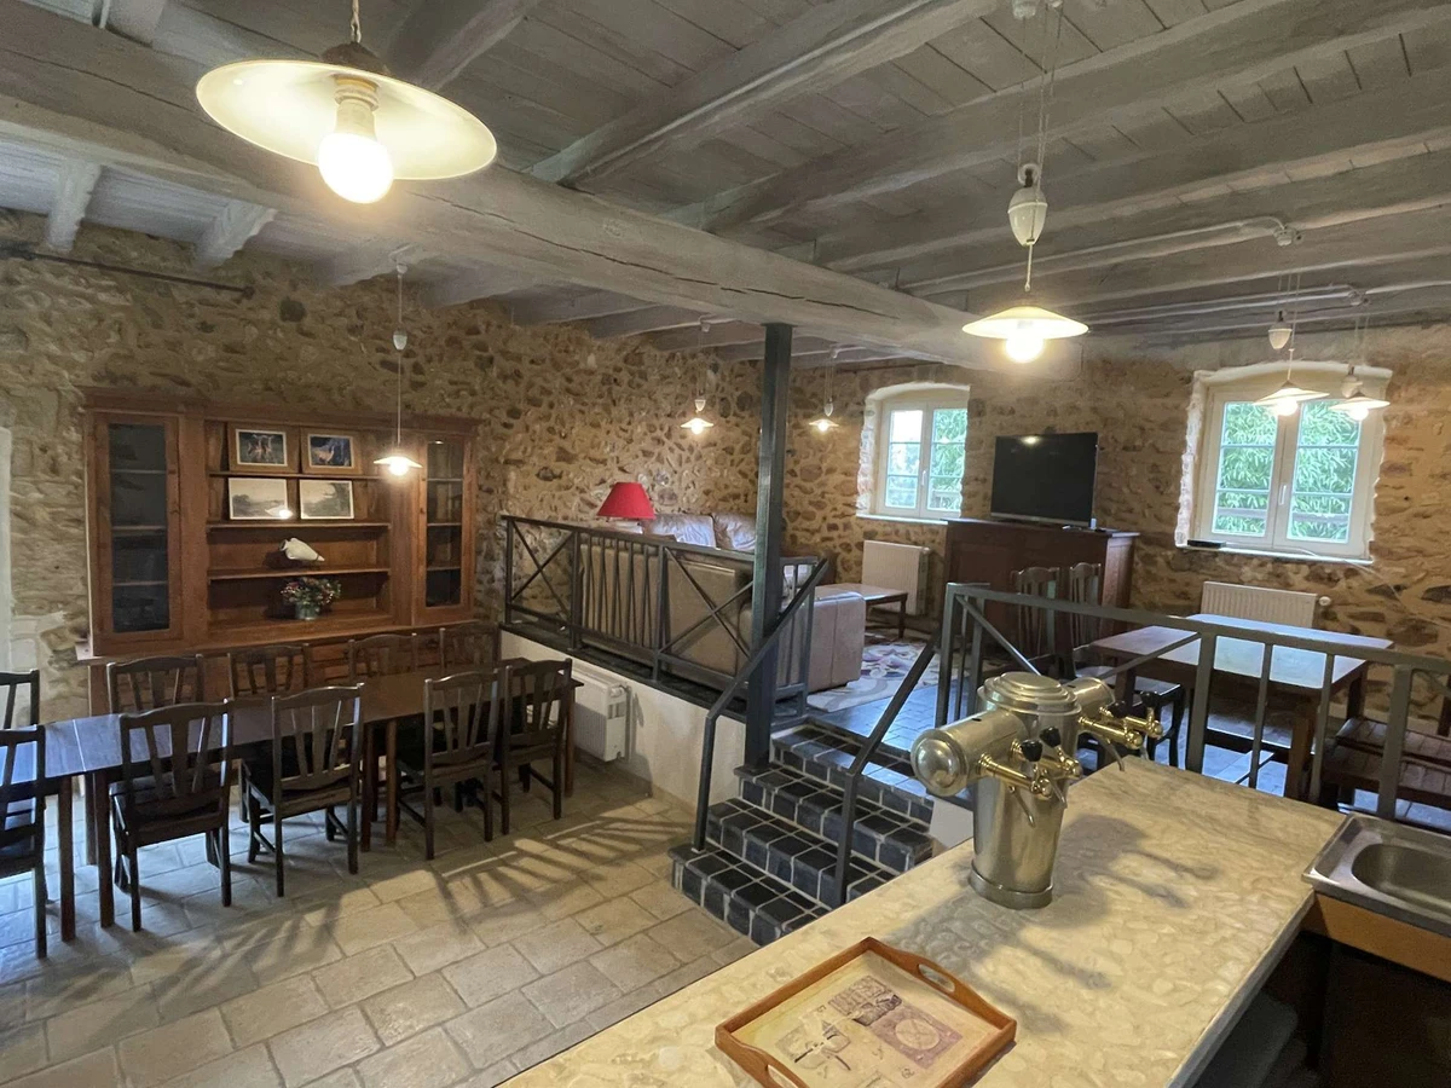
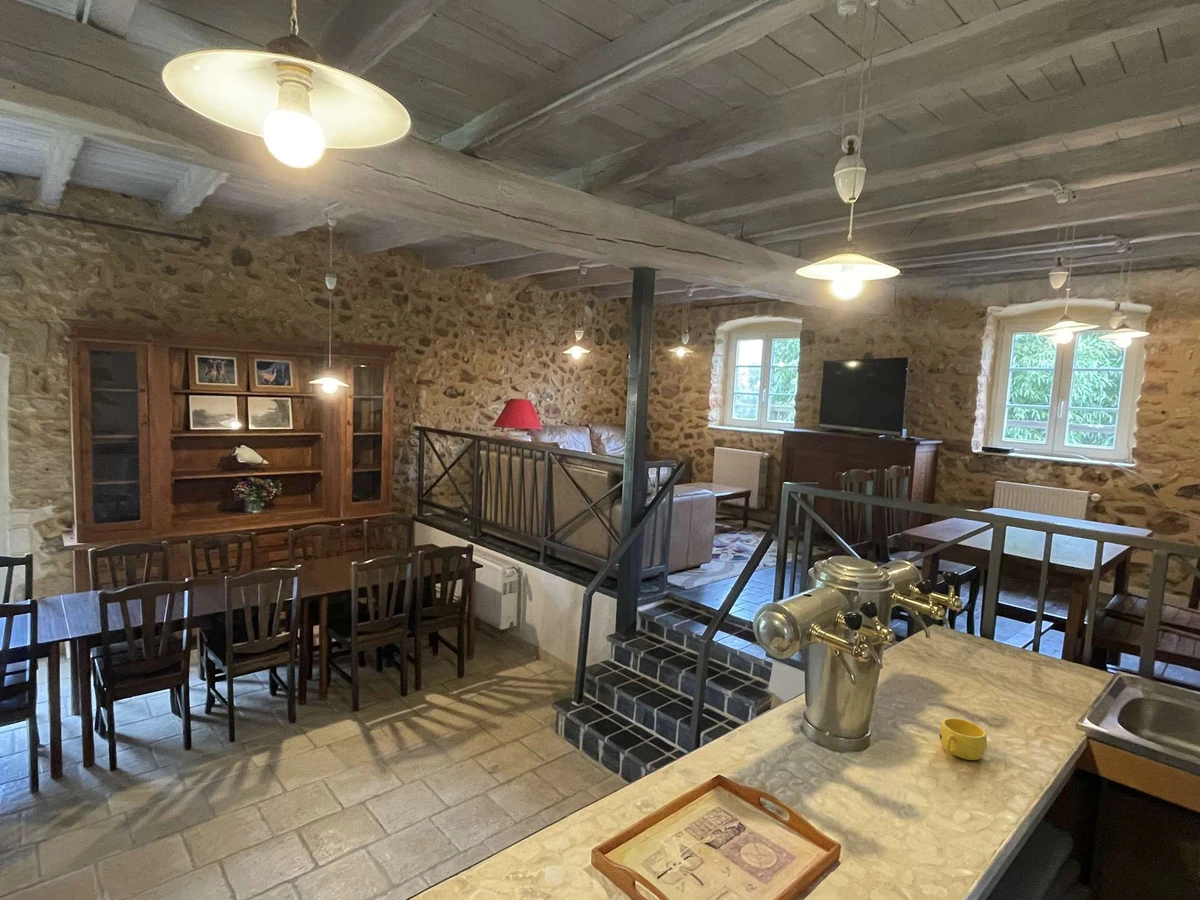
+ cup [939,717,988,761]
